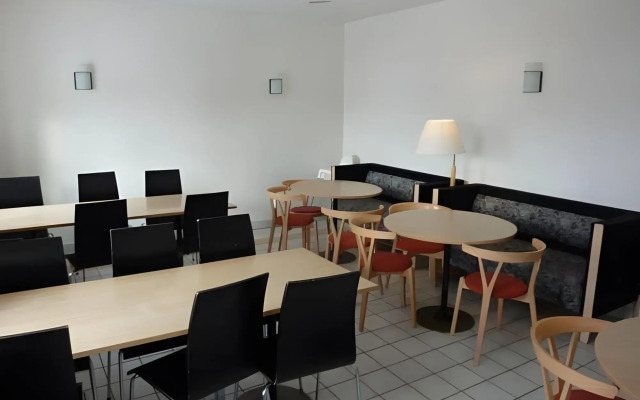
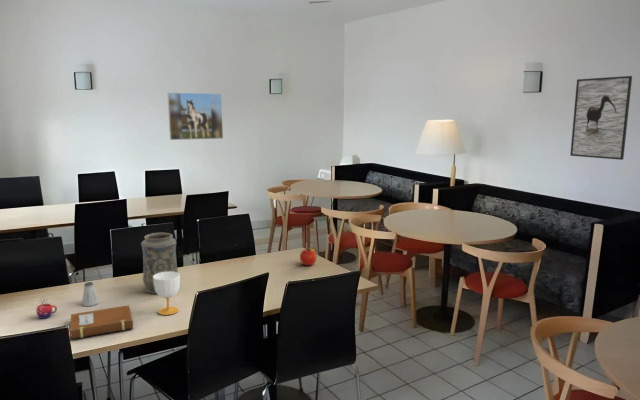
+ decorative vase [140,232,179,295]
+ saltshaker [81,281,100,307]
+ apple [299,246,318,266]
+ mug [35,296,58,320]
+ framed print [166,91,224,141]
+ notebook [69,304,134,340]
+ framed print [569,75,633,161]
+ cup [153,272,181,316]
